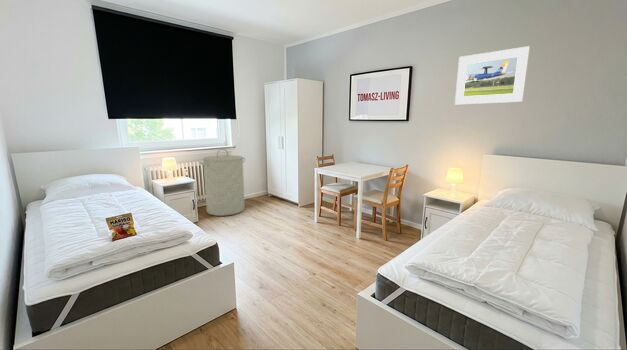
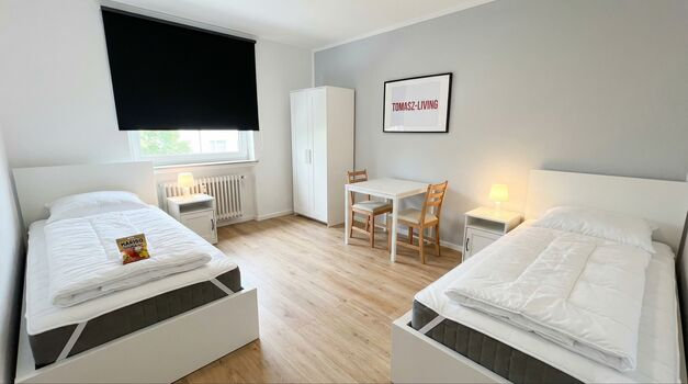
- laundry hamper [198,147,246,217]
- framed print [454,45,531,105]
